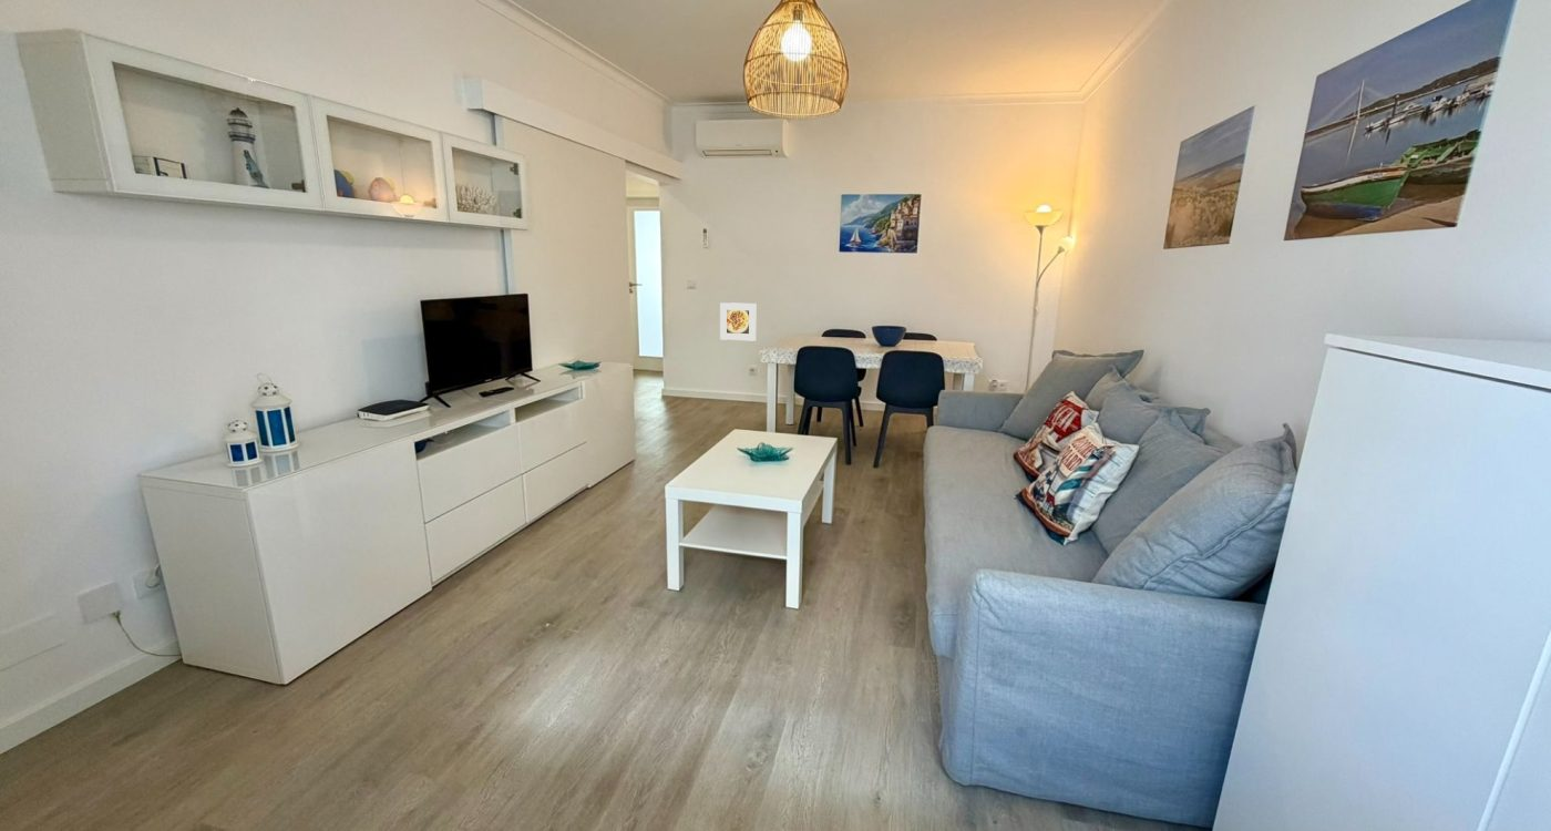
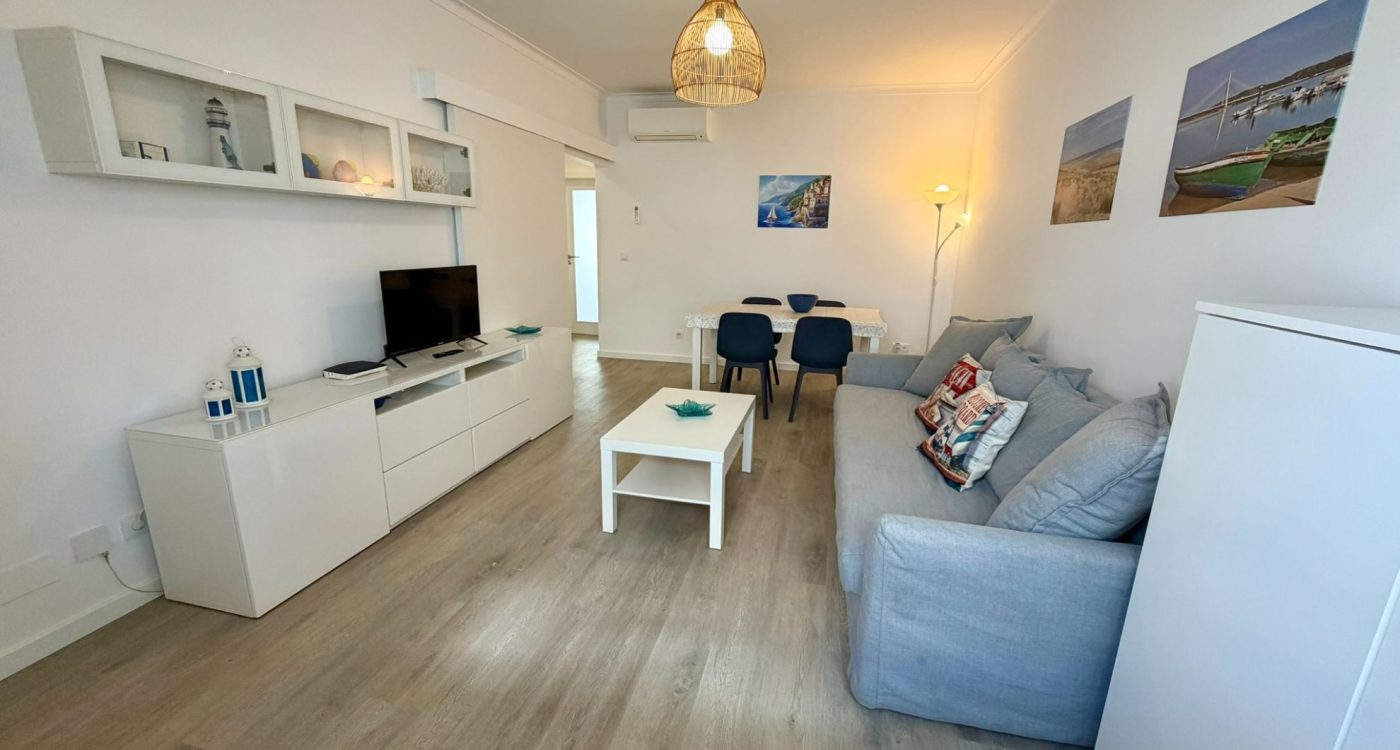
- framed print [719,301,757,341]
